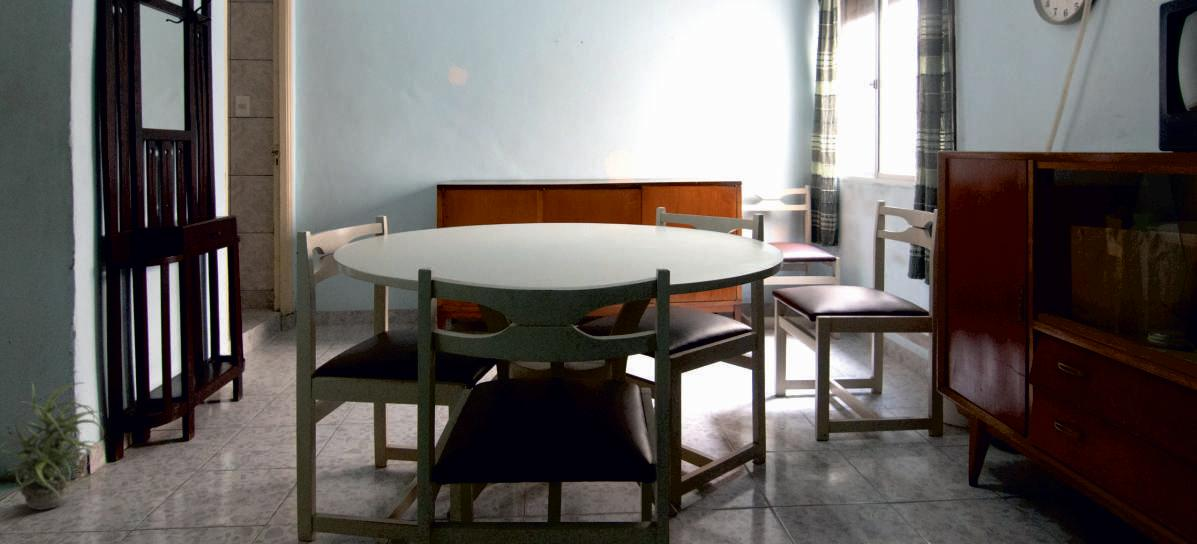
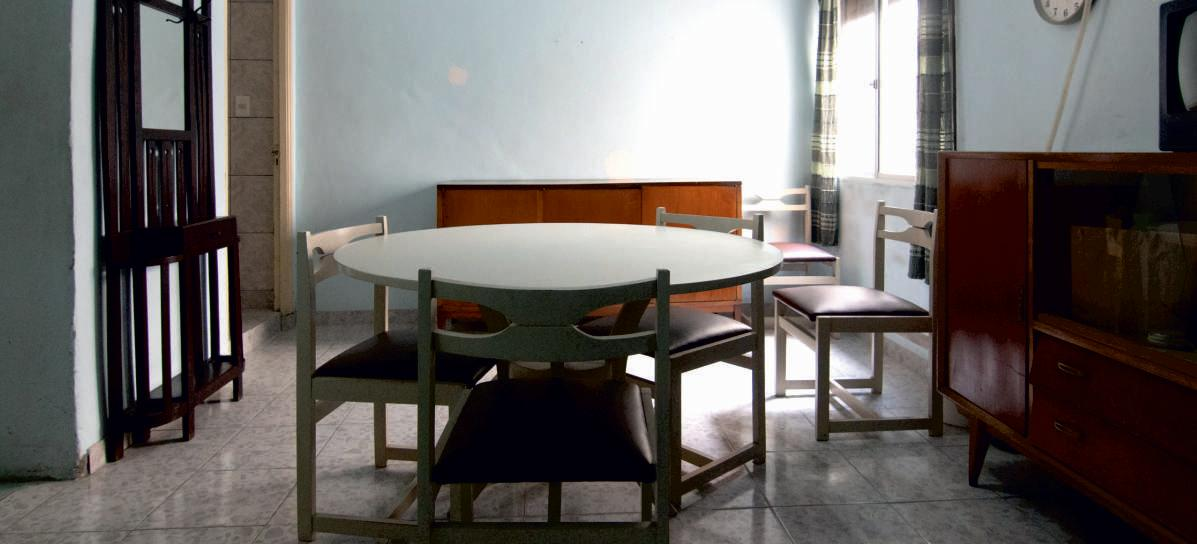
- potted plant [0,381,105,511]
